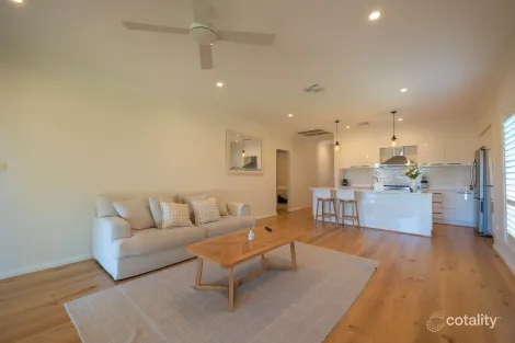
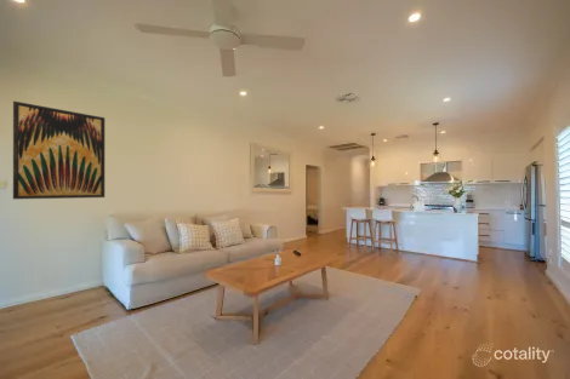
+ wall art [12,101,106,200]
